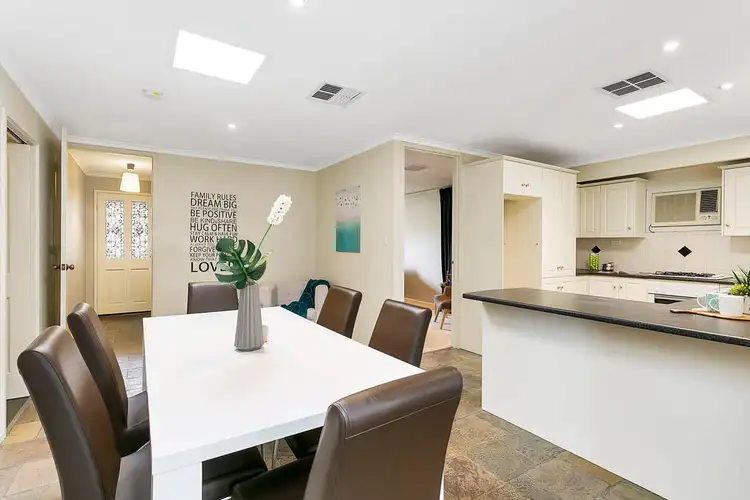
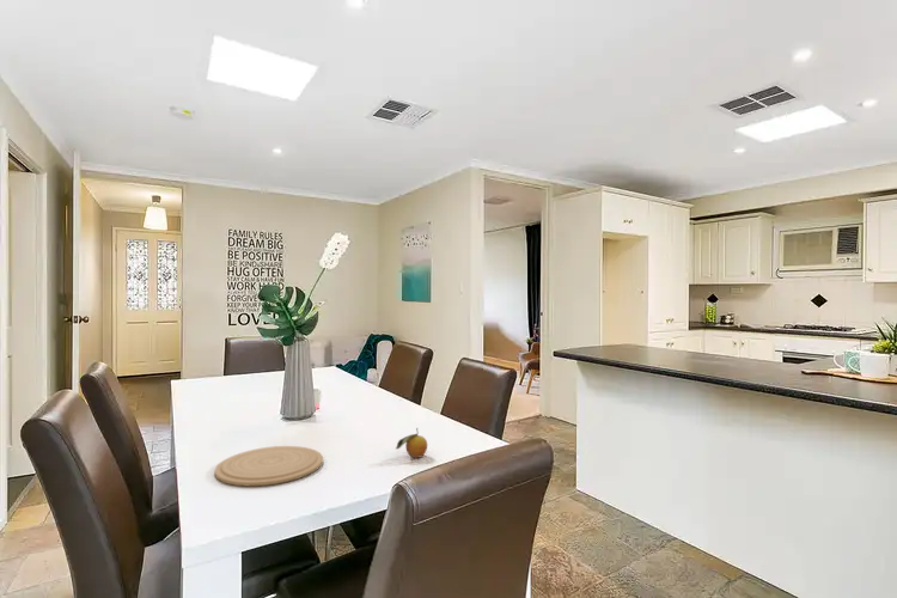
+ fruit [395,427,428,459]
+ plate [213,445,324,487]
